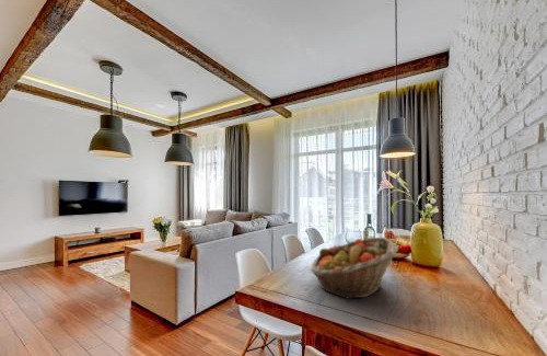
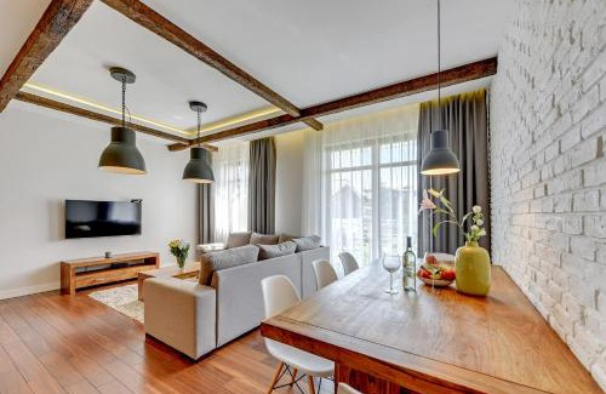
- fruit basket [310,237,400,300]
